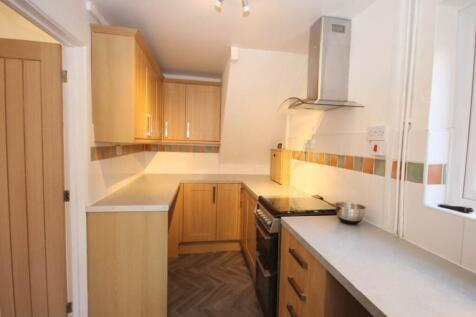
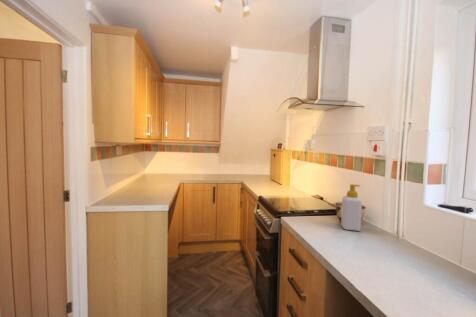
+ soap bottle [340,183,363,232]
